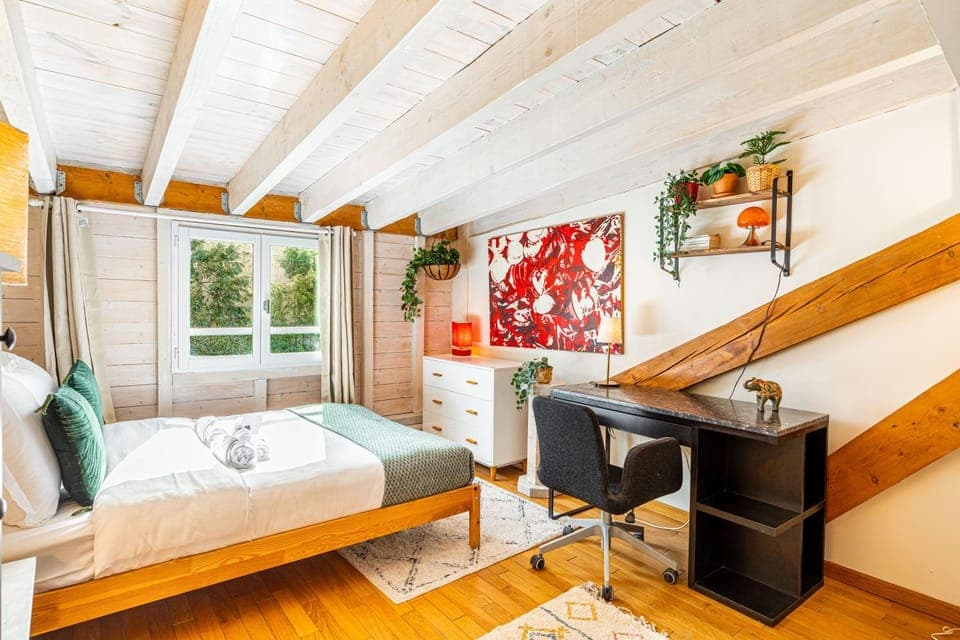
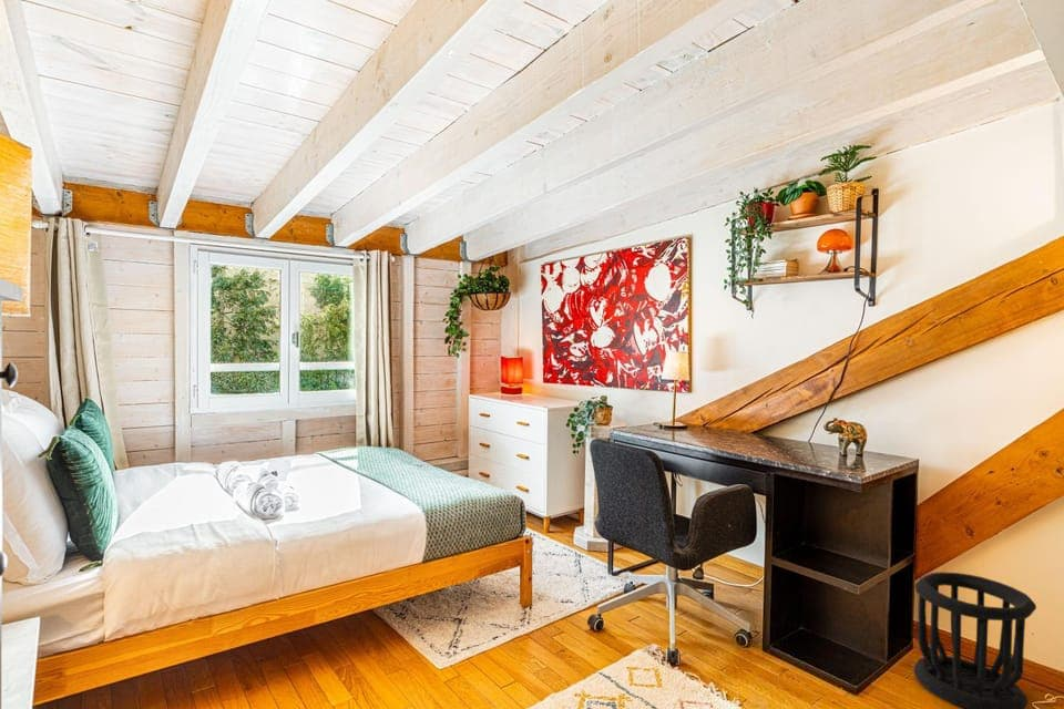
+ wastebasket [913,572,1037,709]
